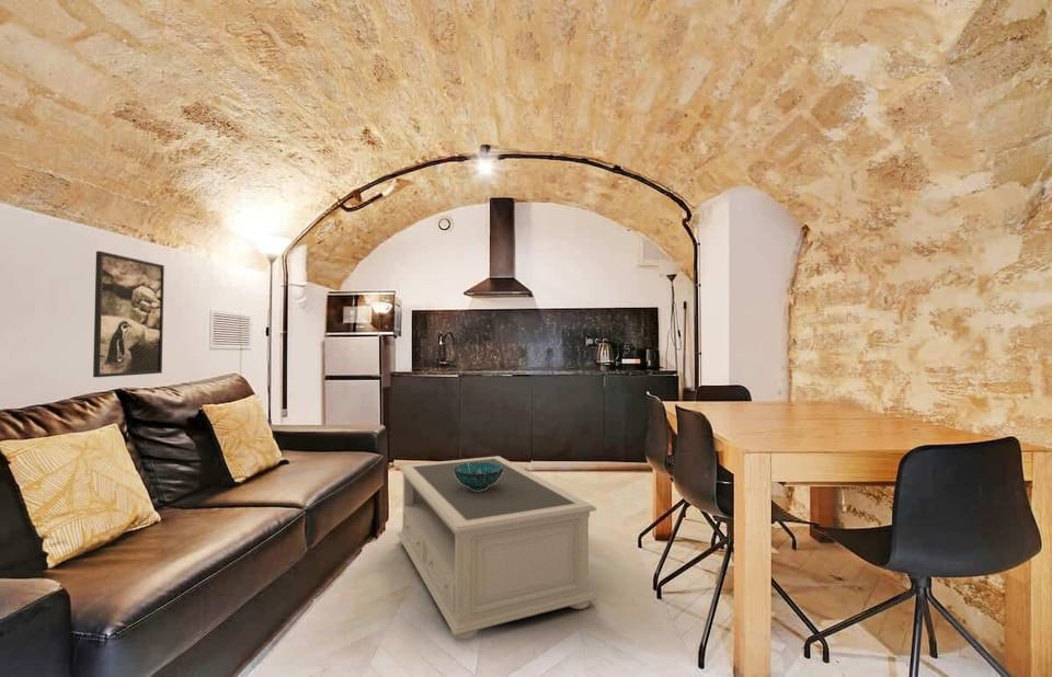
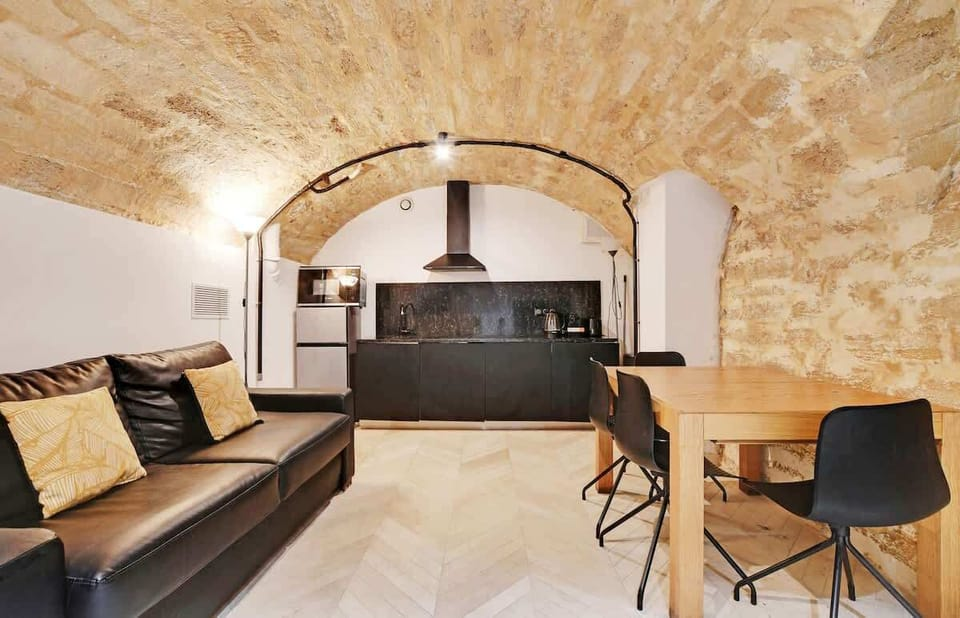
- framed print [92,250,165,378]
- coffee table [396,455,598,641]
- decorative bowl [454,462,503,491]
